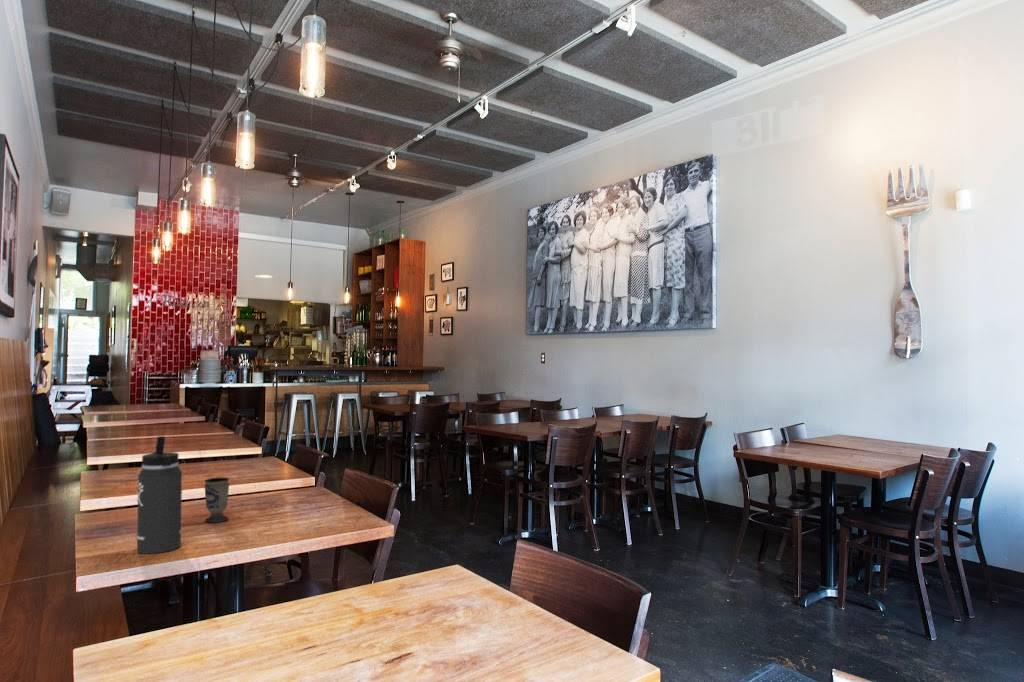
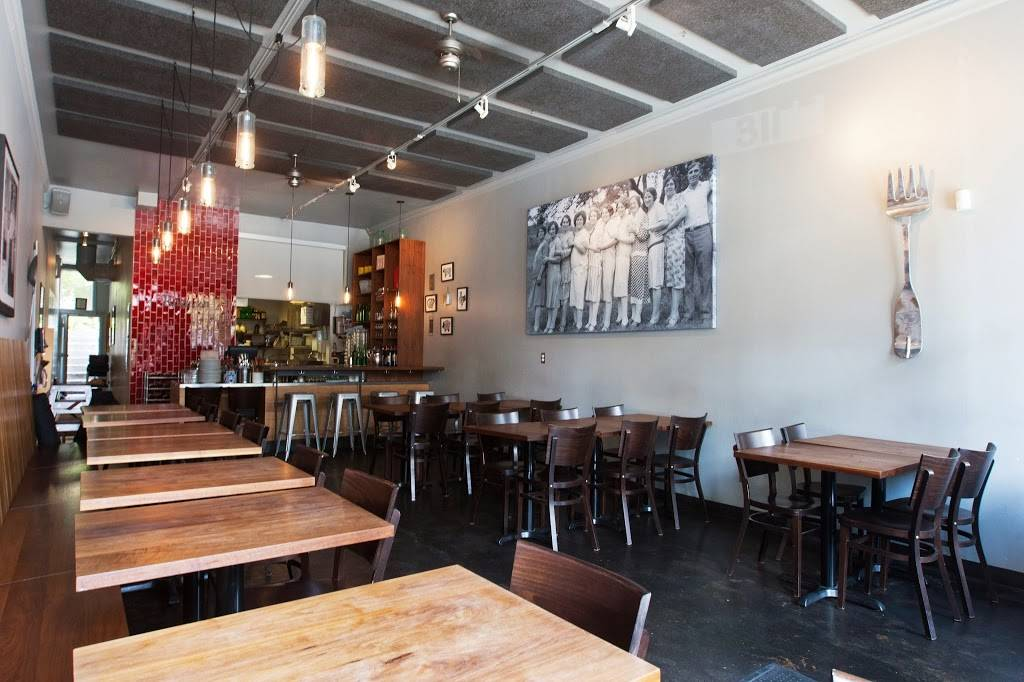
- thermos bottle [136,435,183,555]
- cup [203,477,230,523]
